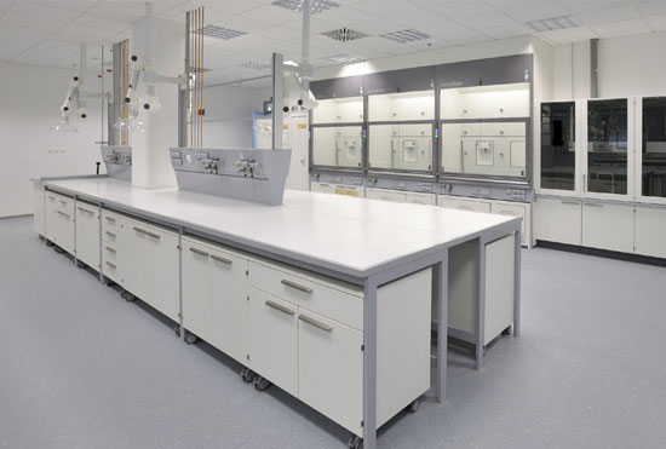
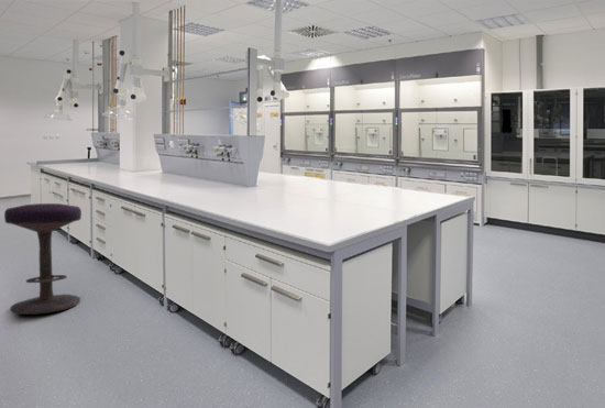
+ stool [3,202,82,316]
